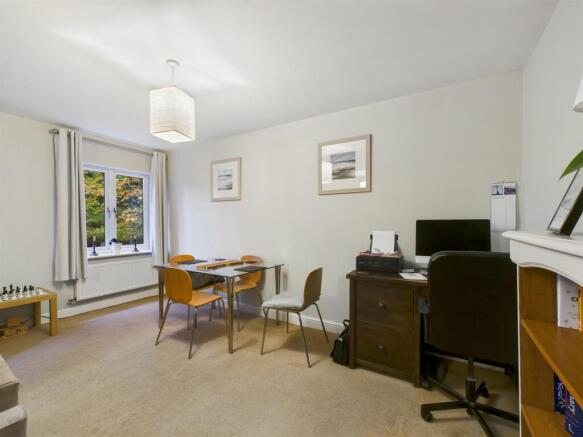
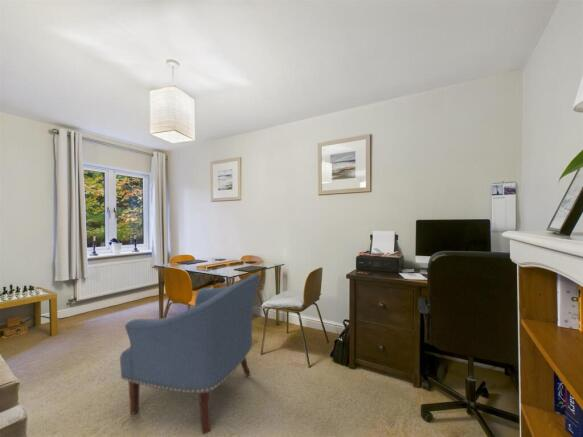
+ chair [119,273,262,435]
